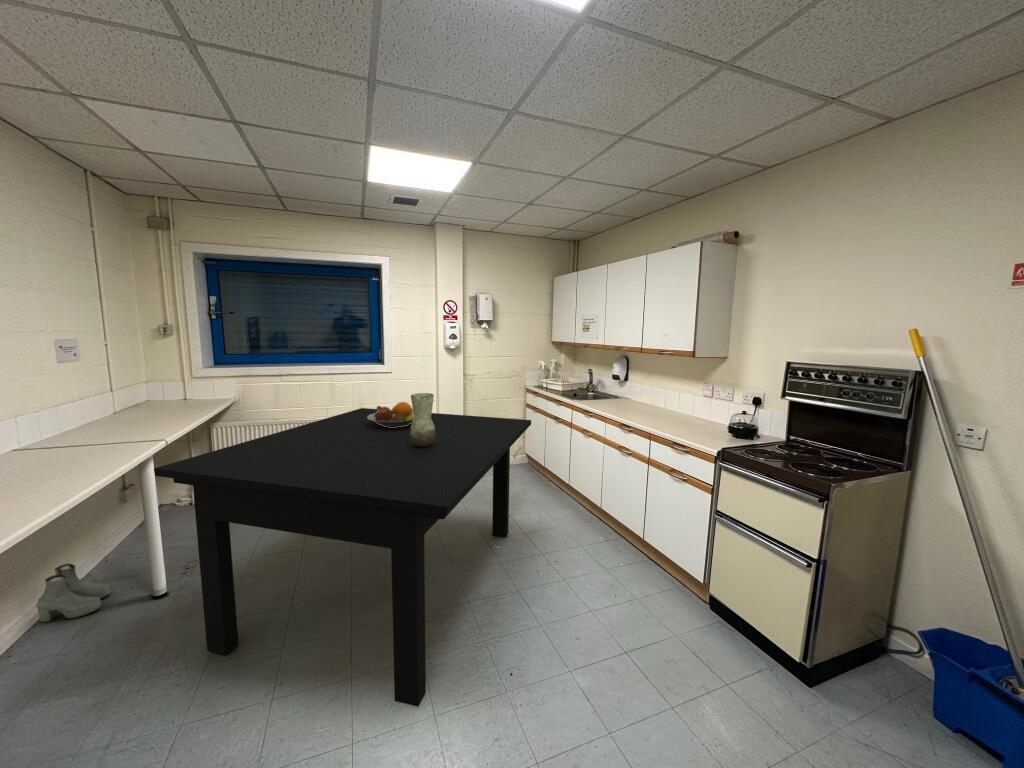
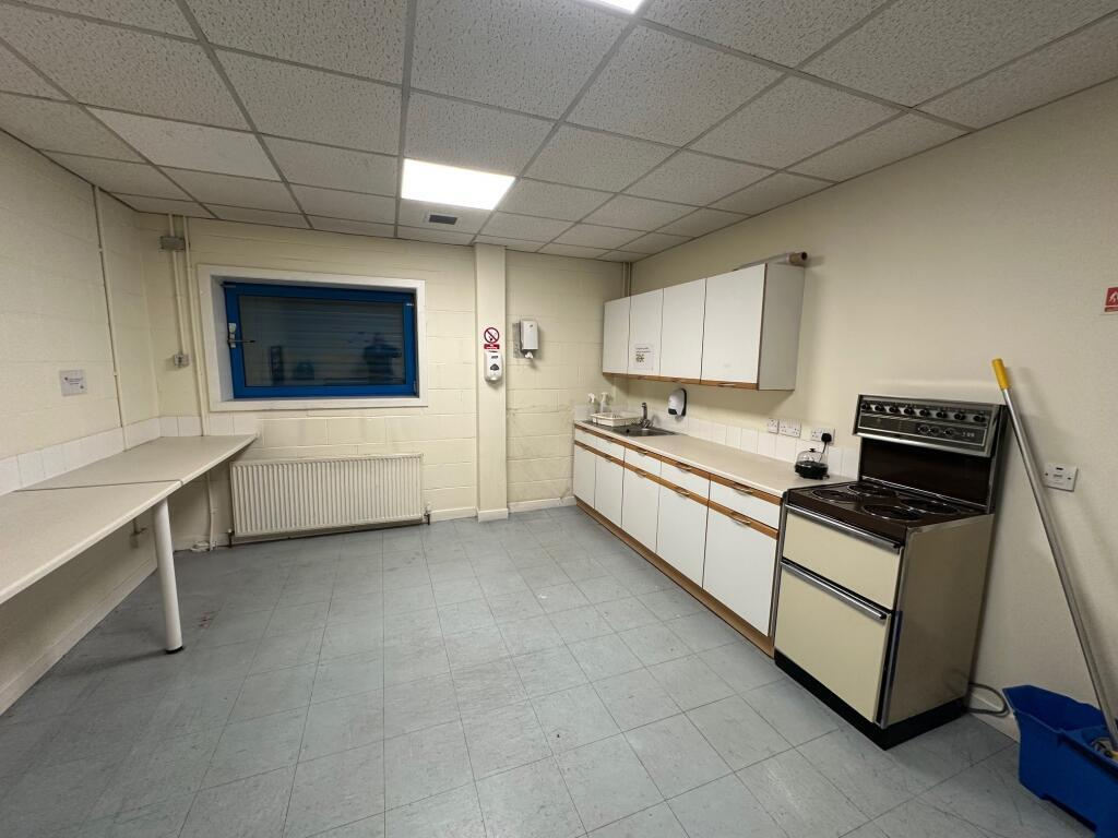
- boots [35,563,112,623]
- fruit bowl [367,401,414,428]
- vase [410,392,436,447]
- dining table [153,407,532,708]
